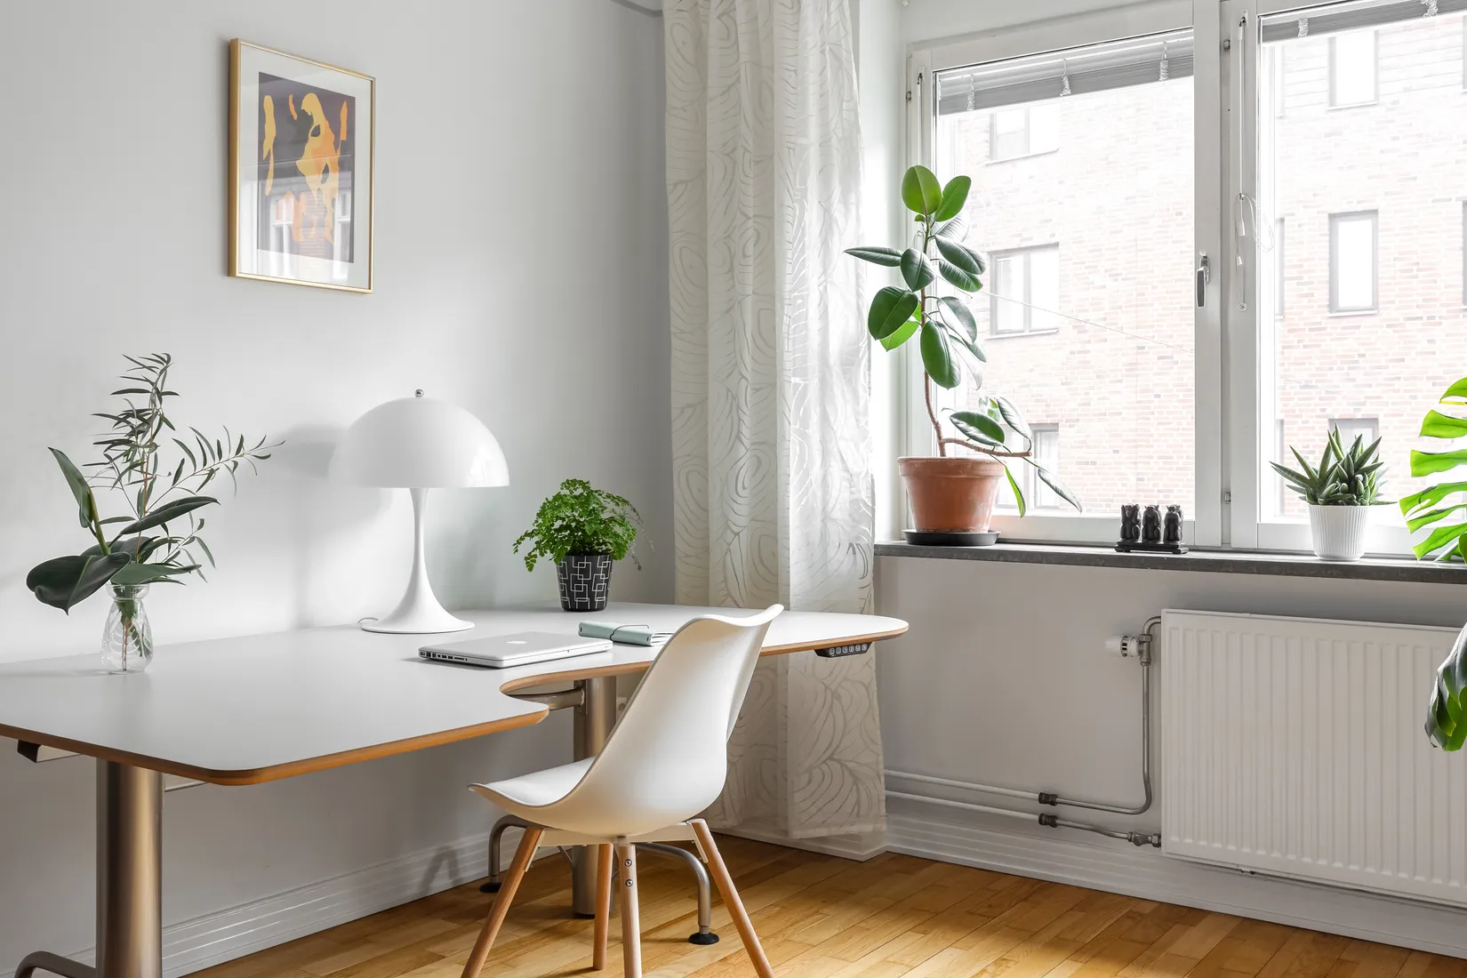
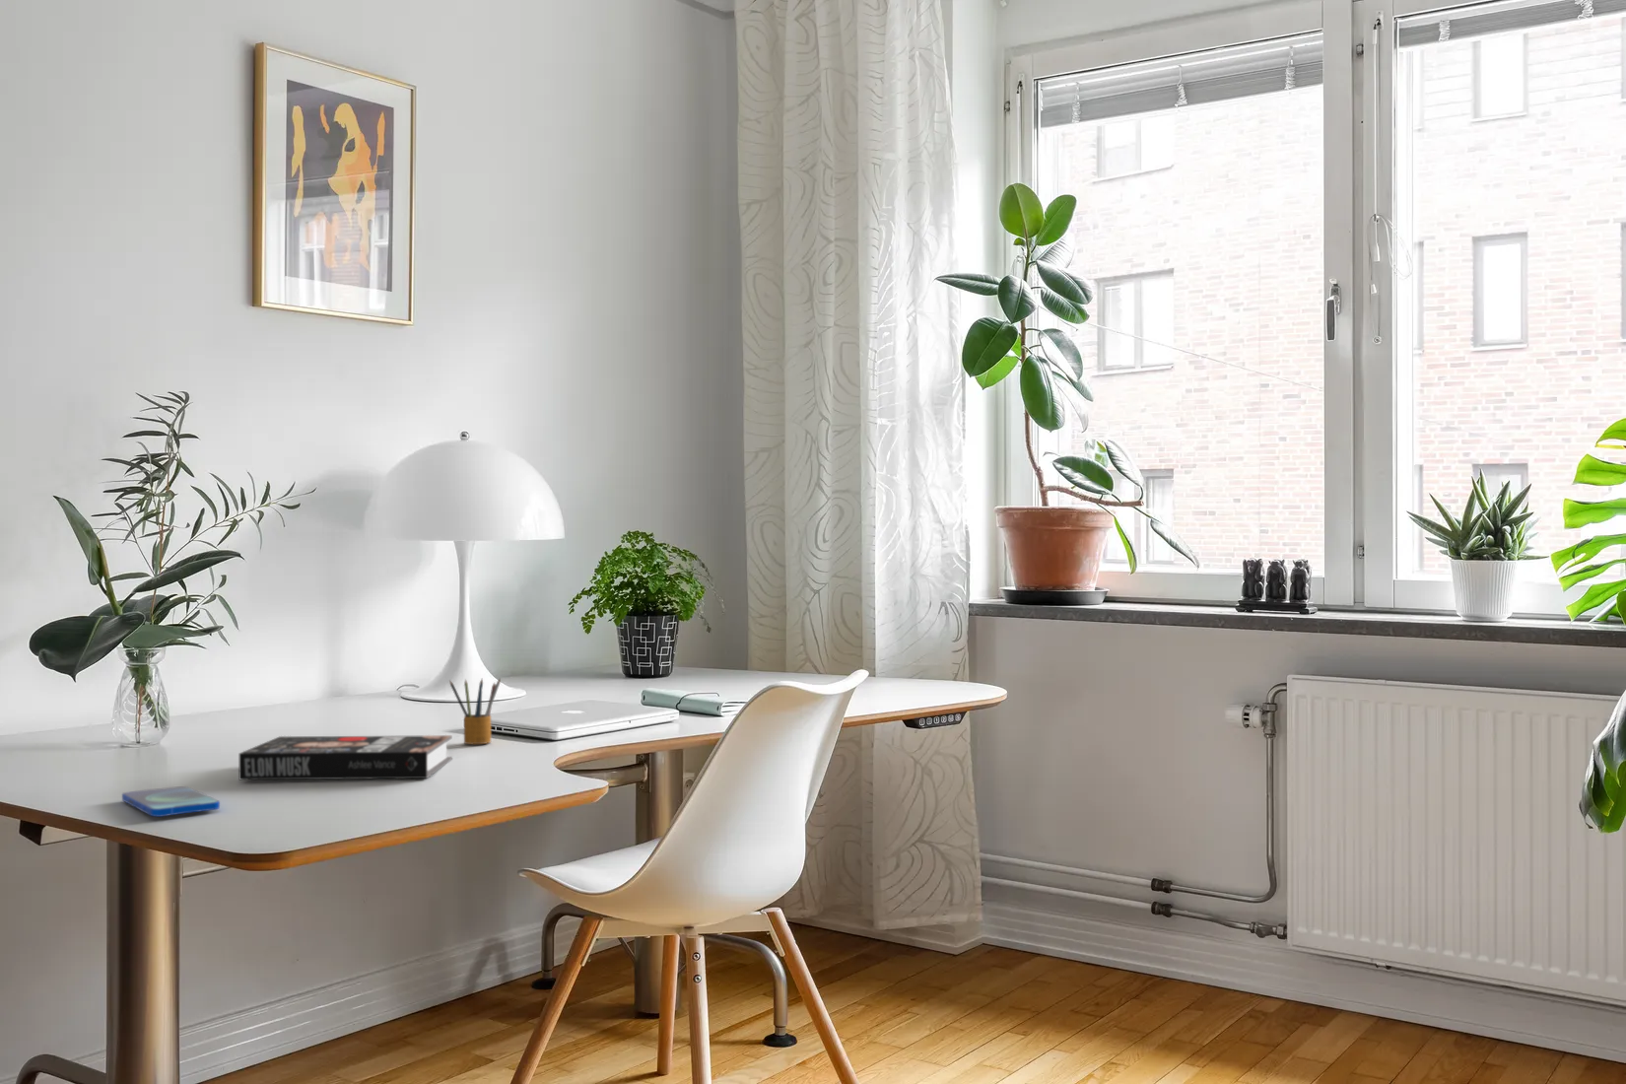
+ pencil box [449,678,502,745]
+ smartphone [121,785,220,818]
+ book [238,734,454,780]
